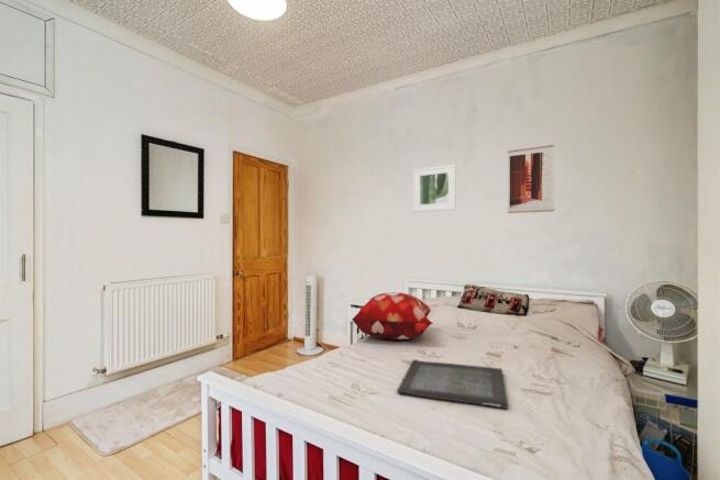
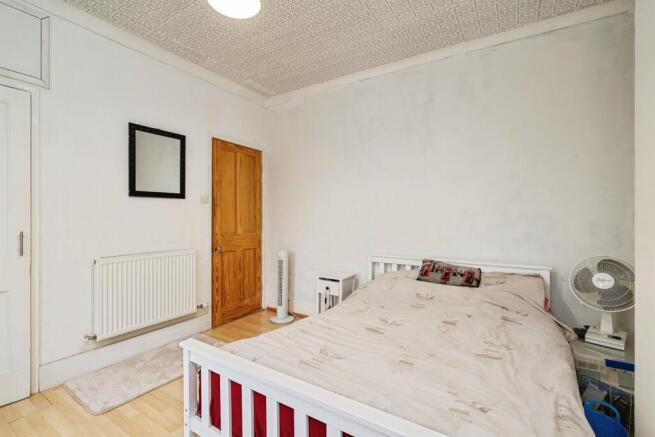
- wall art [507,144,555,214]
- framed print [412,164,457,213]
- decorative pillow [352,291,433,341]
- serving tray [396,359,509,410]
